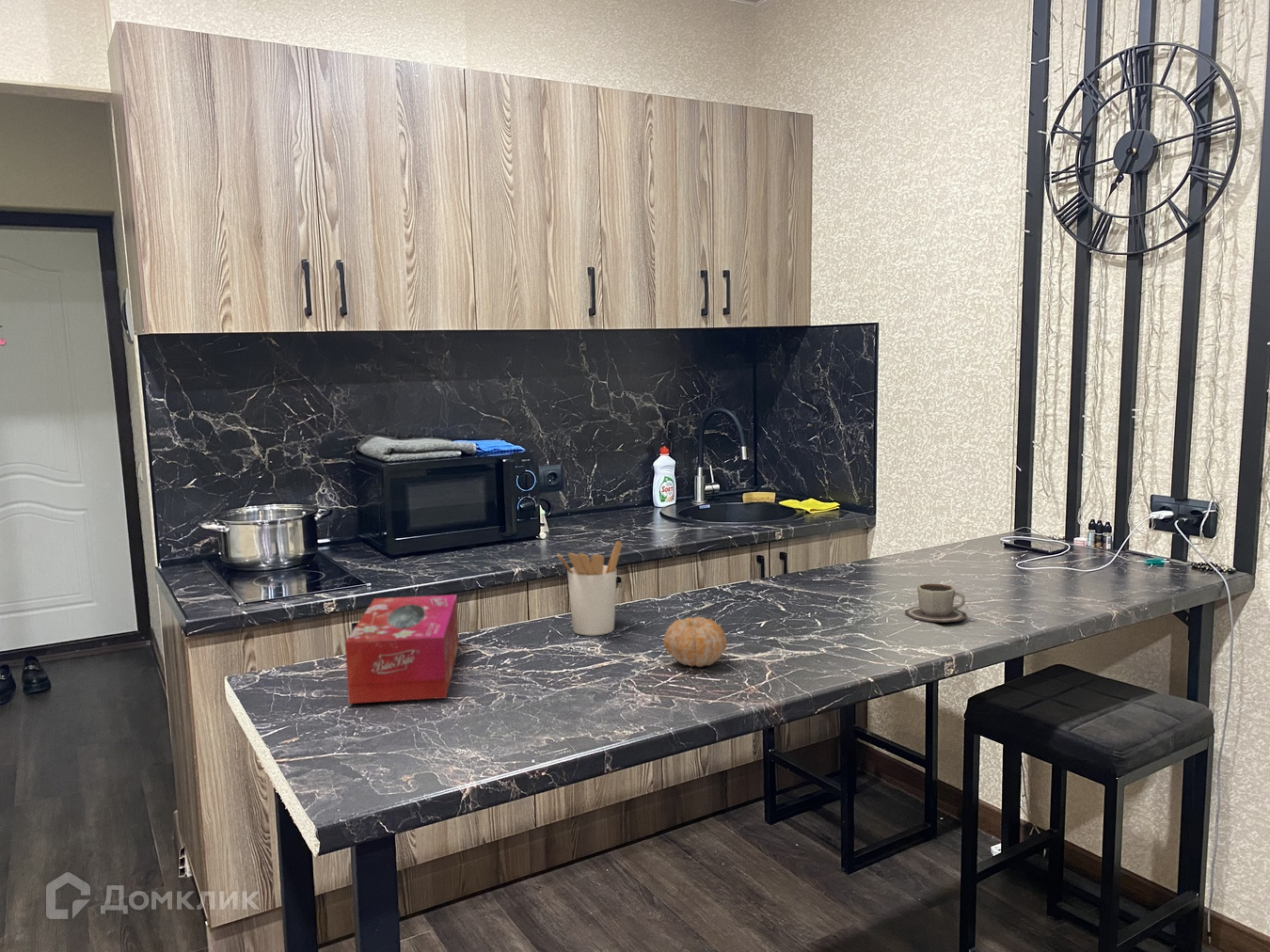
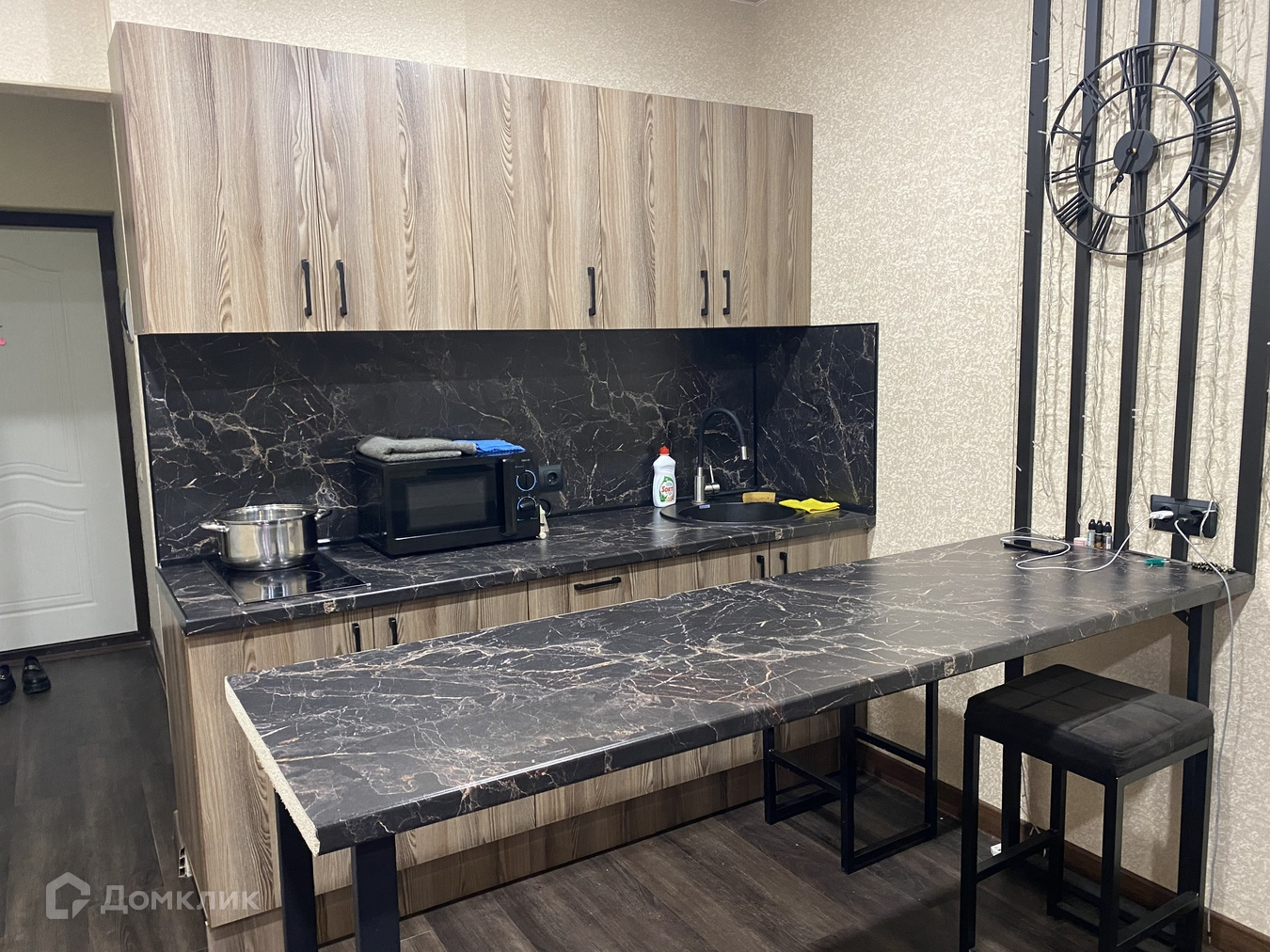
- utensil holder [556,540,623,636]
- tissue box [344,594,459,705]
- cup [904,582,968,624]
- fruit [662,616,728,668]
